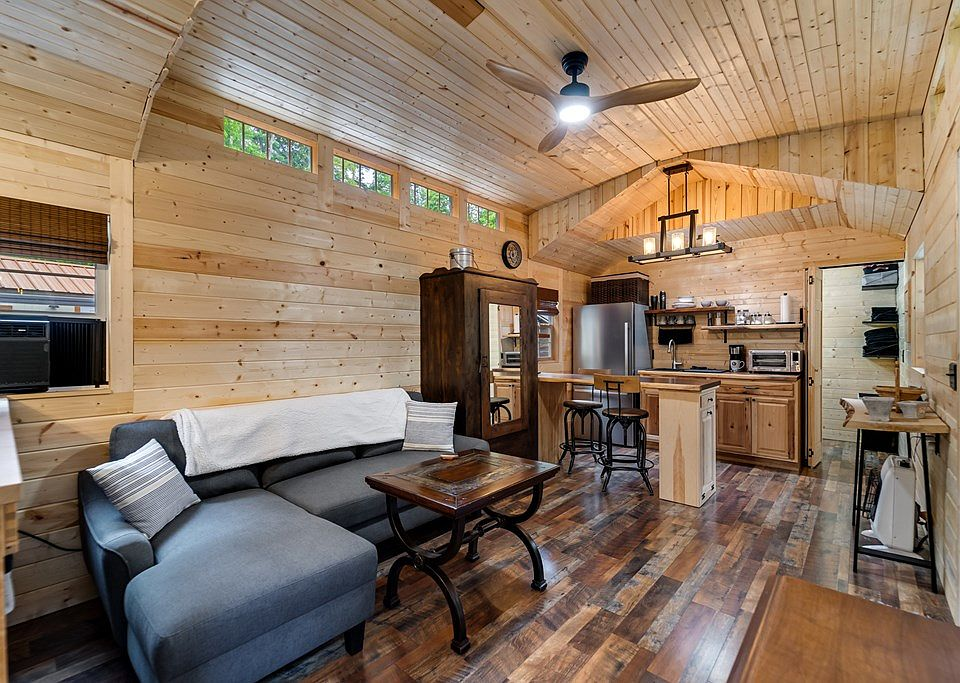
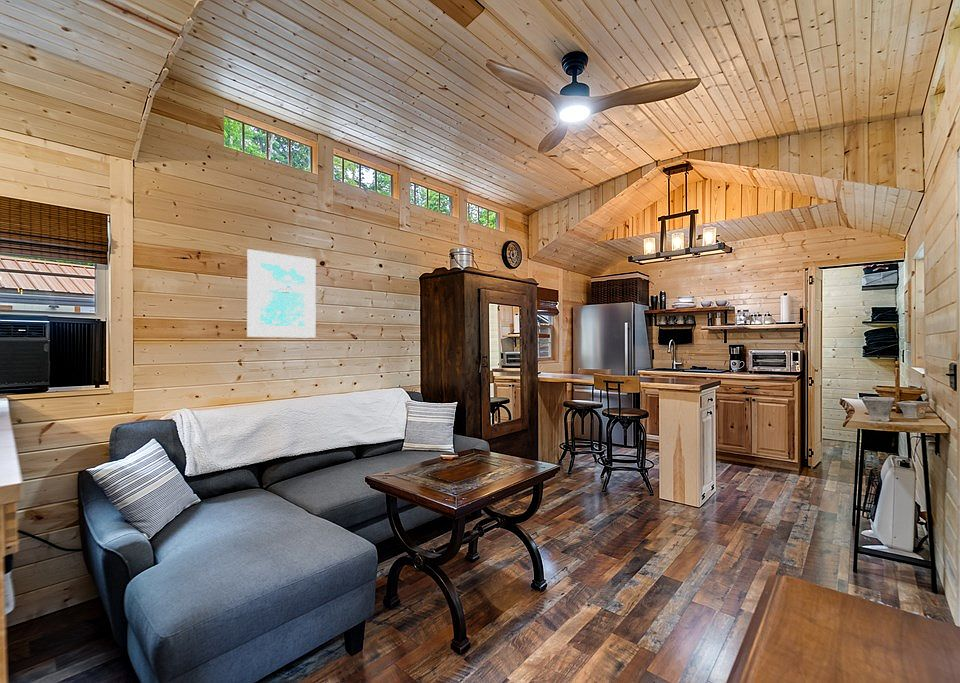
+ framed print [246,248,317,339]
